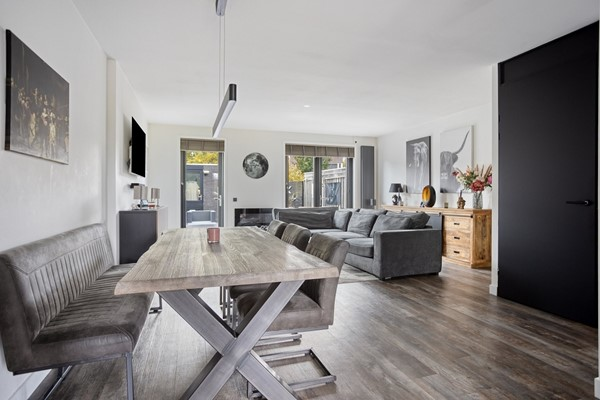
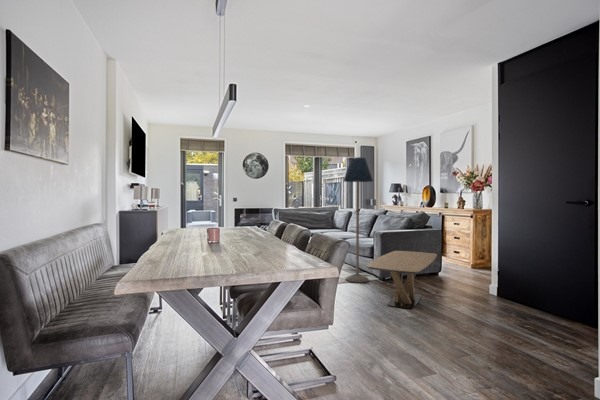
+ floor lamp [342,156,374,284]
+ coffee table [365,250,438,310]
